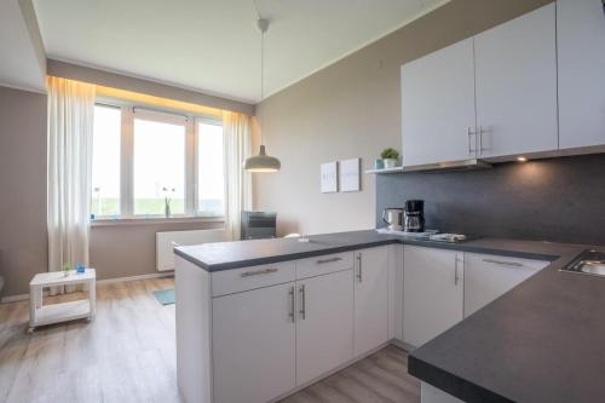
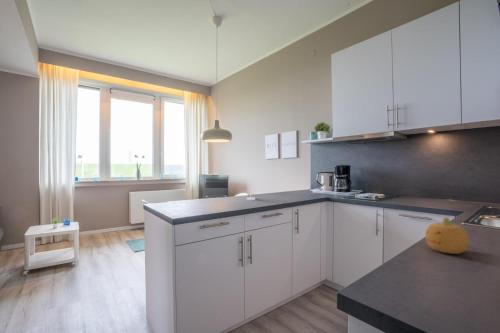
+ fruit [424,216,470,255]
